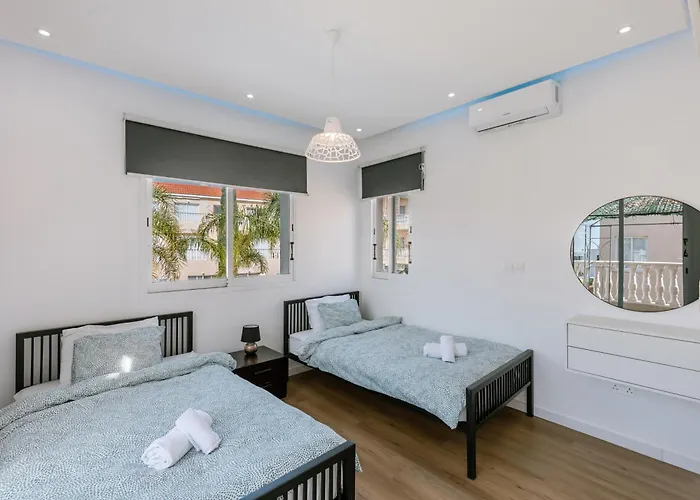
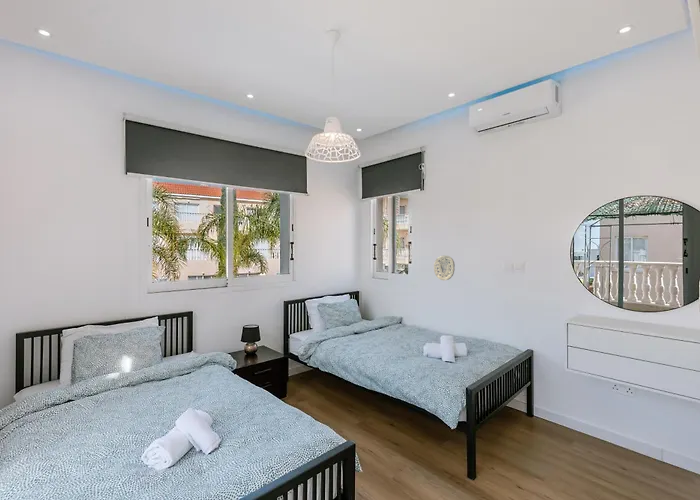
+ decorative plate [433,255,456,282]
